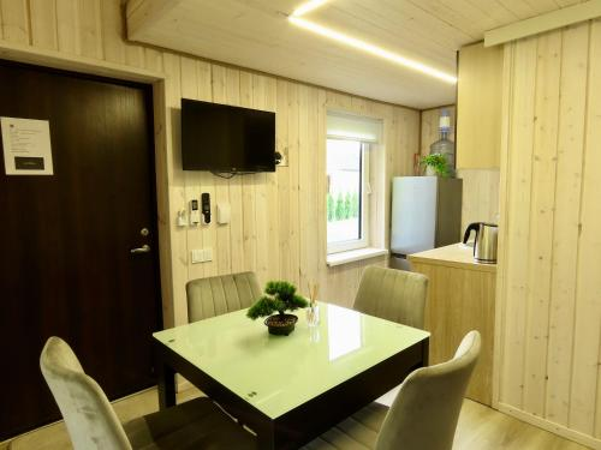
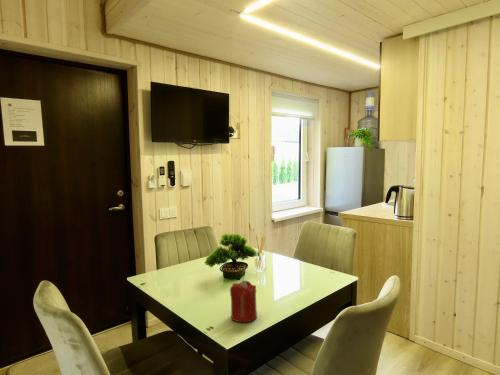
+ candle [229,279,258,324]
